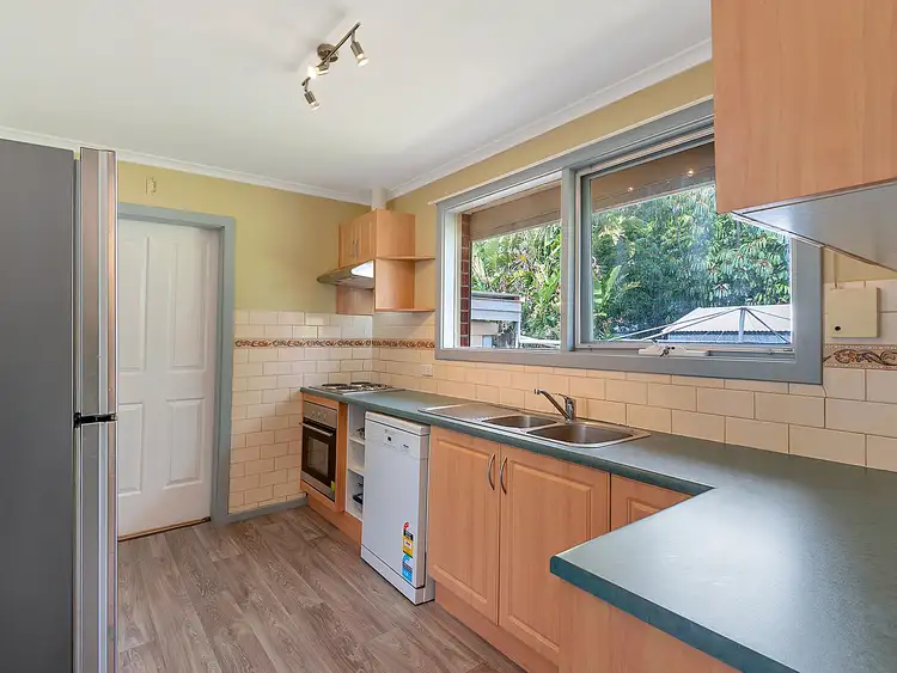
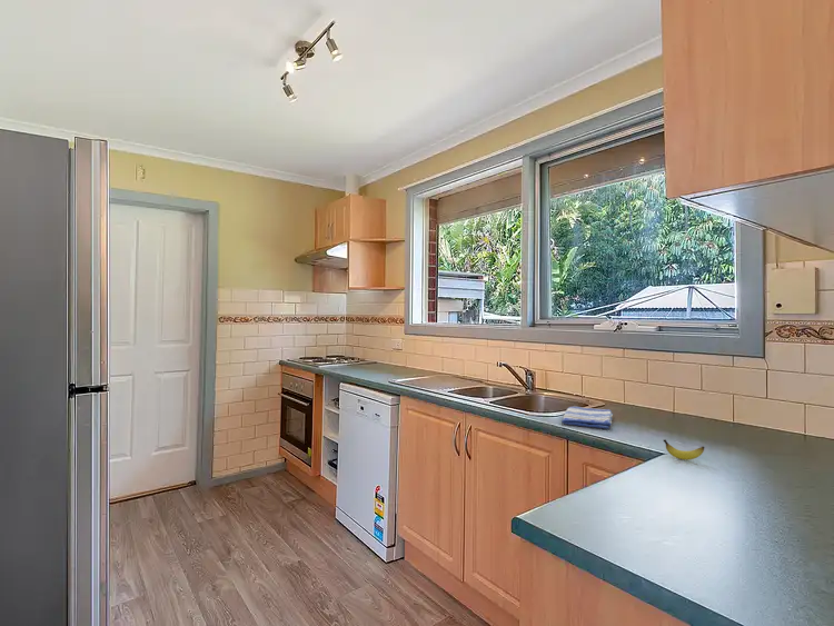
+ banana [663,438,706,461]
+ dish towel [560,406,614,430]
